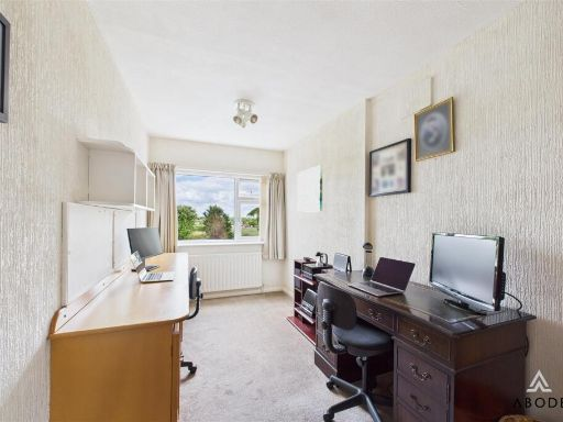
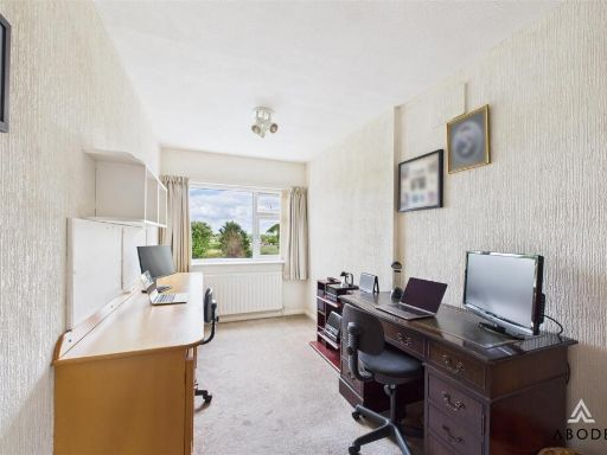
- wall art [296,164,323,213]
